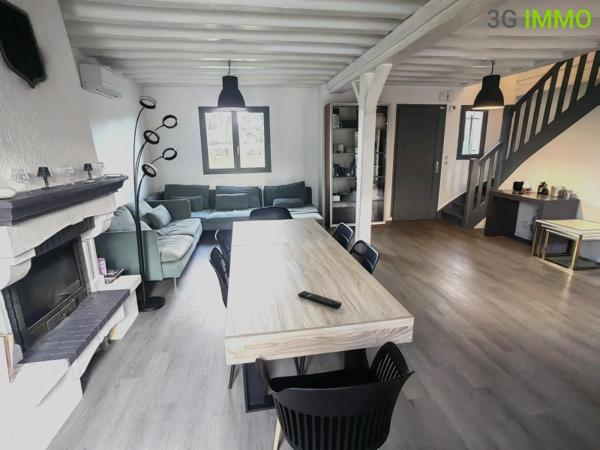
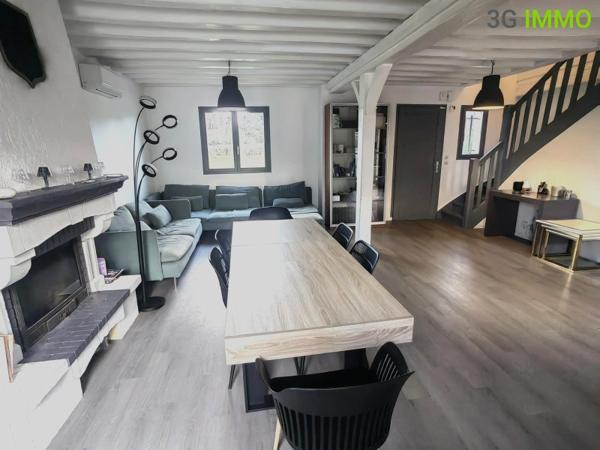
- remote control [297,290,343,309]
